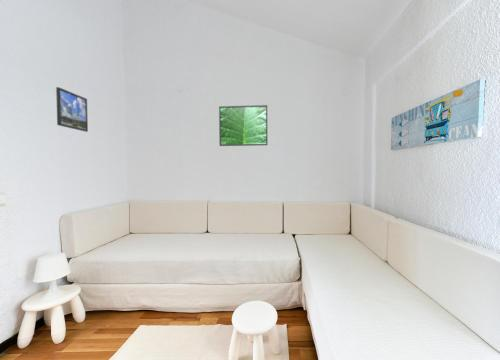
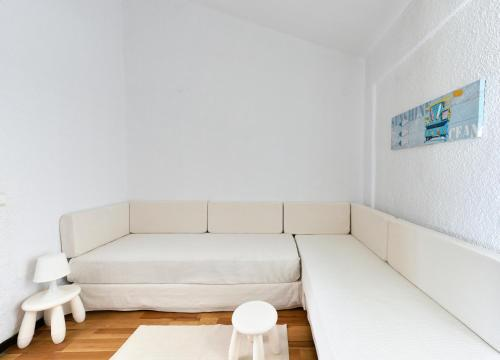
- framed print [55,86,89,133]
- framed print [218,104,268,147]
